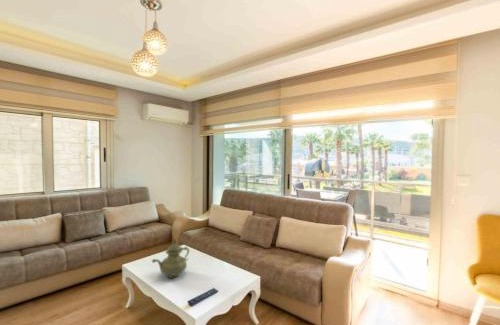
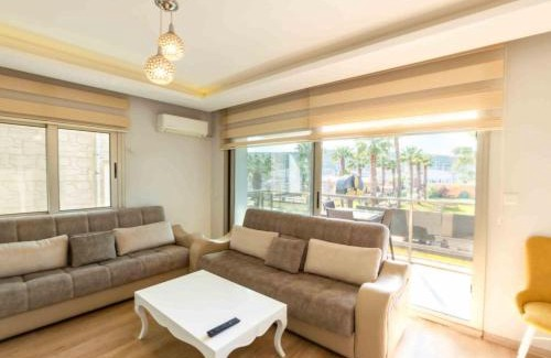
- teapot [151,237,190,279]
